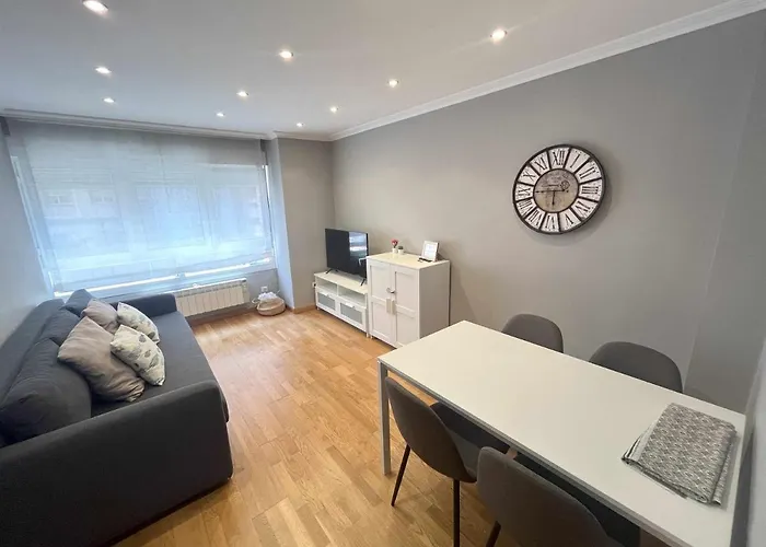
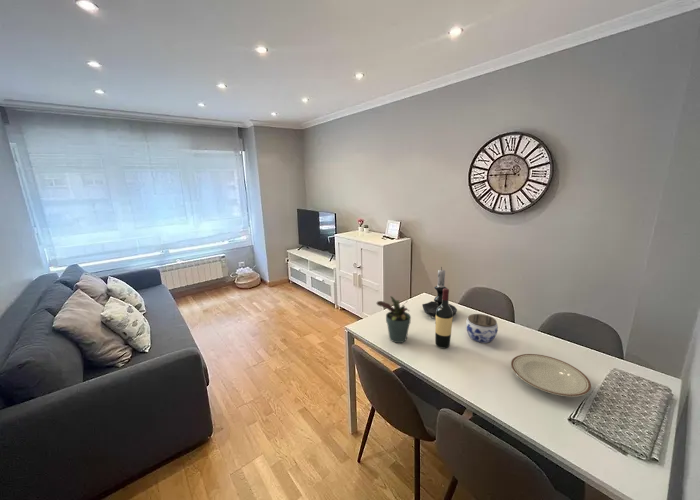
+ plate [510,353,592,398]
+ wine bottle [434,287,454,349]
+ candle holder [421,266,458,319]
+ potted plant [376,295,412,344]
+ jar [465,313,499,344]
